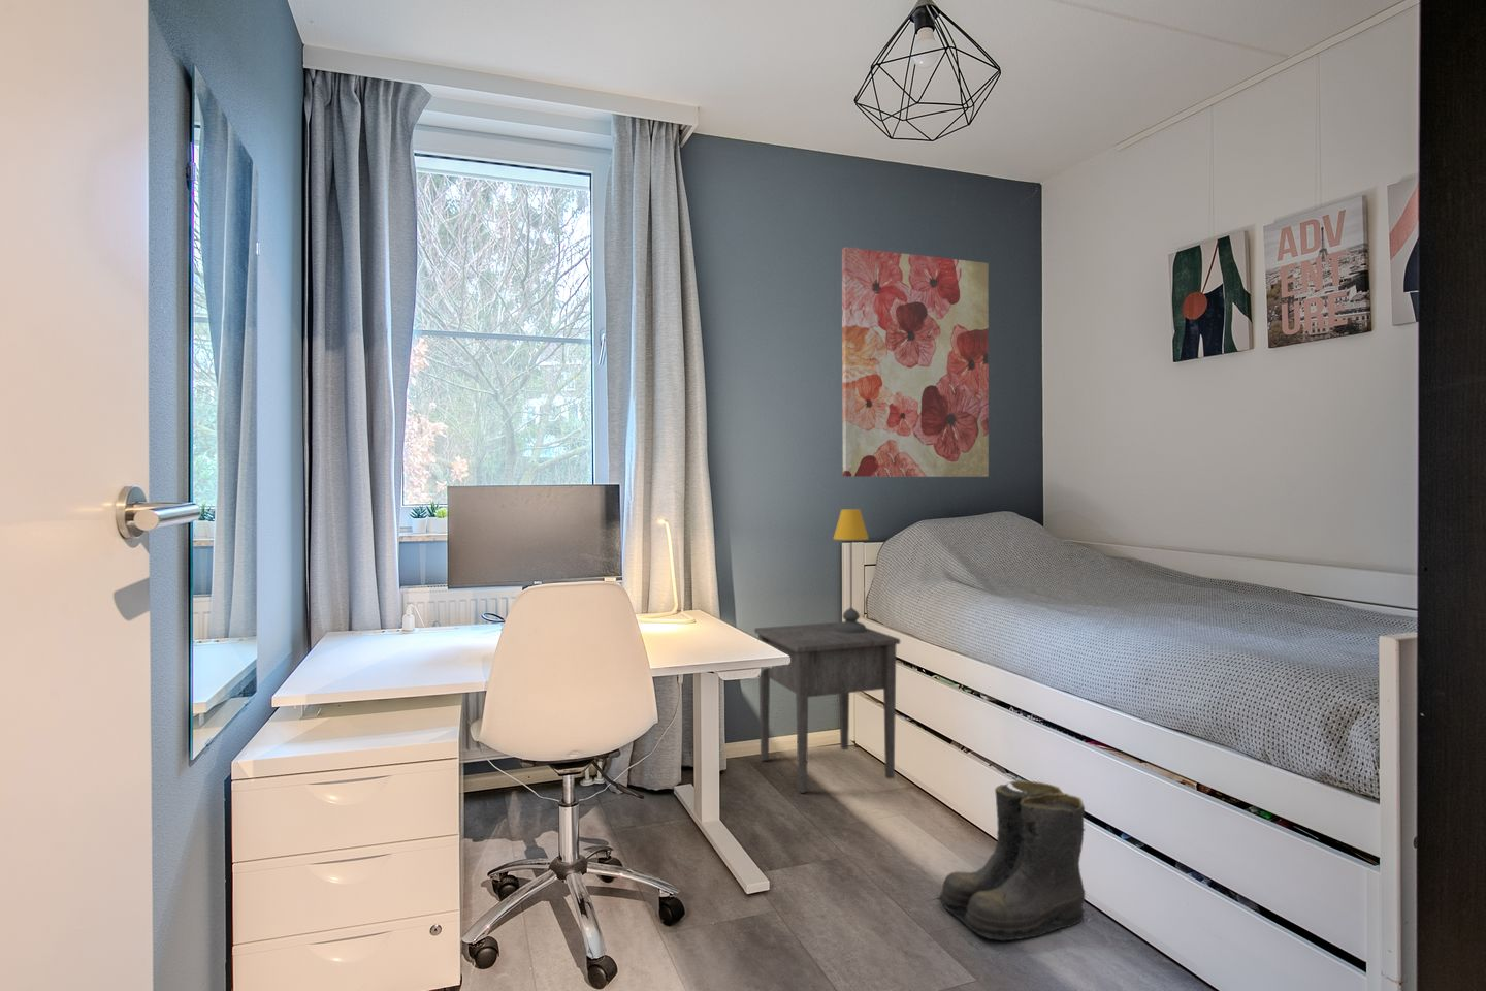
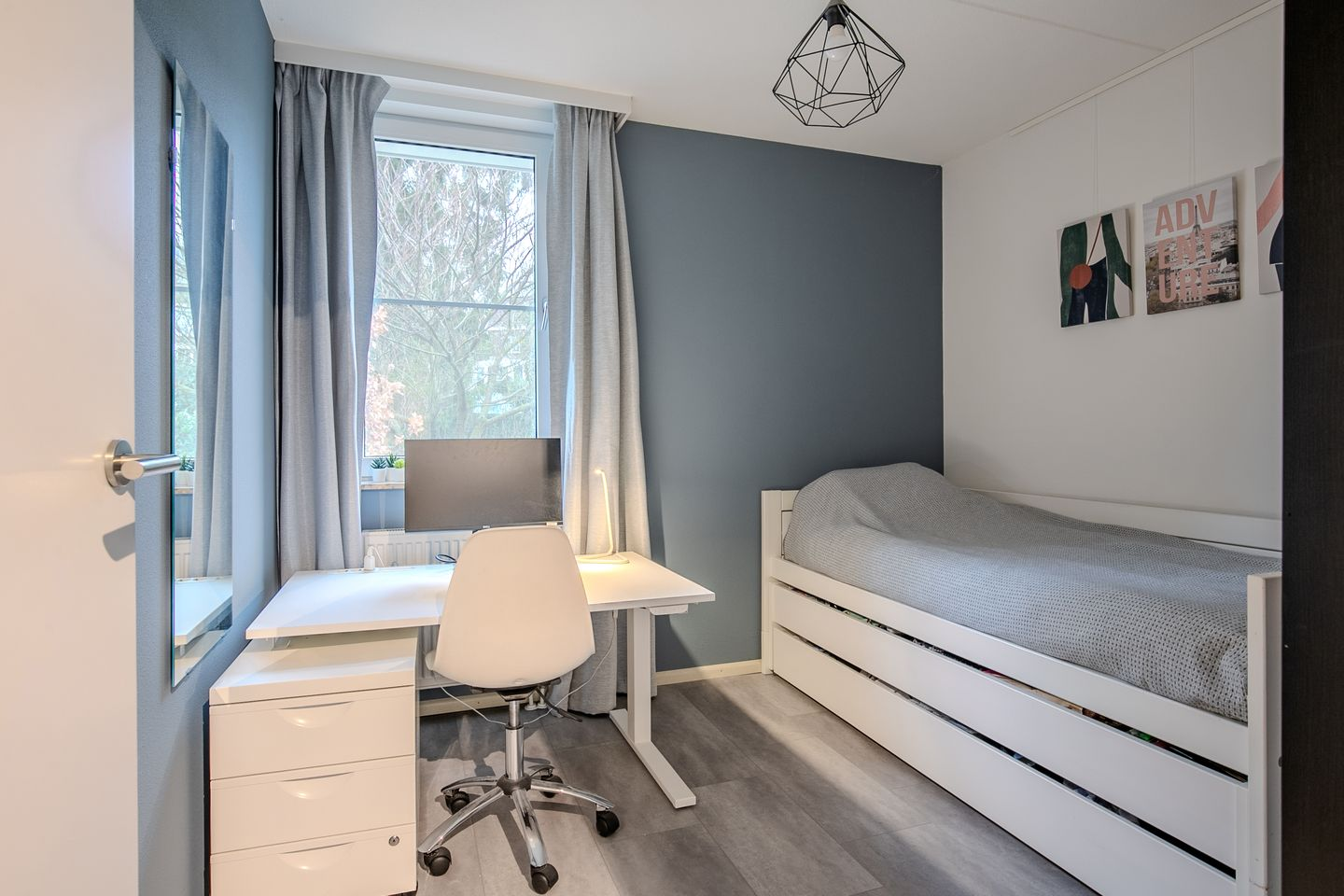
- wall art [841,246,990,478]
- table lamp [833,508,870,633]
- boots [936,780,1089,941]
- nightstand [753,620,901,794]
